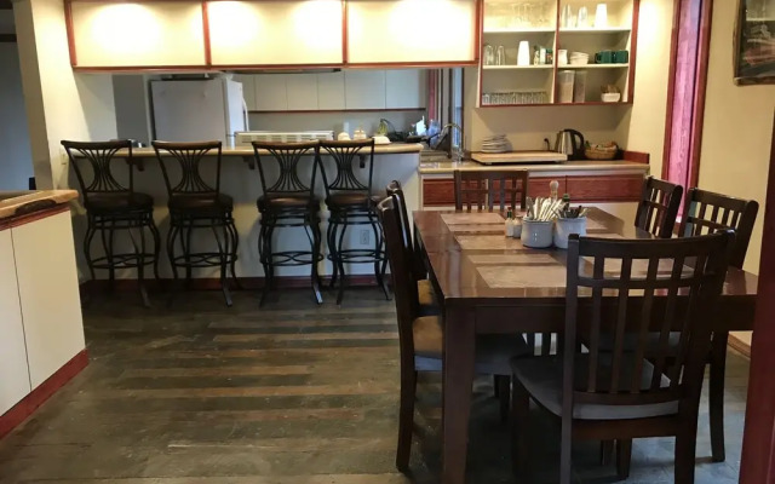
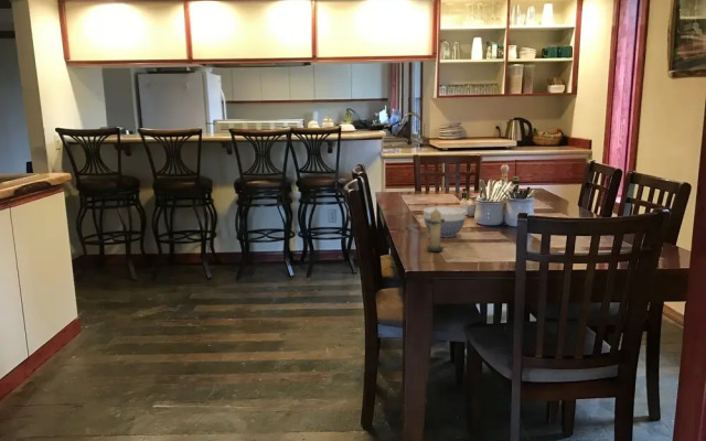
+ candle [425,209,445,252]
+ bowl [422,205,467,238]
